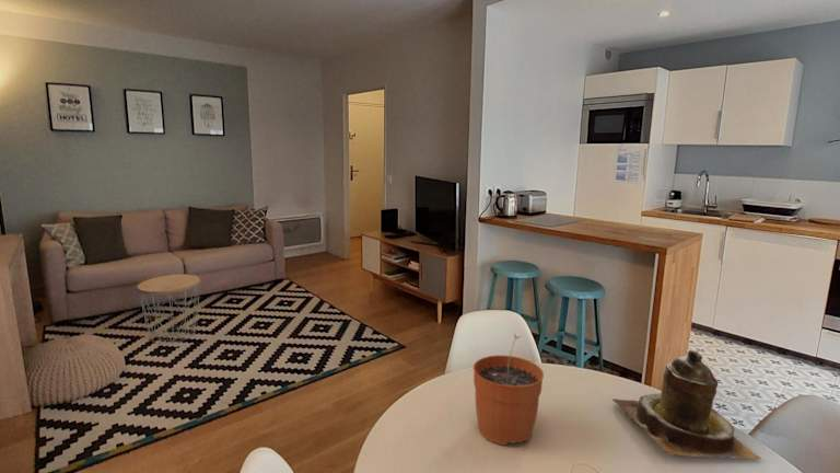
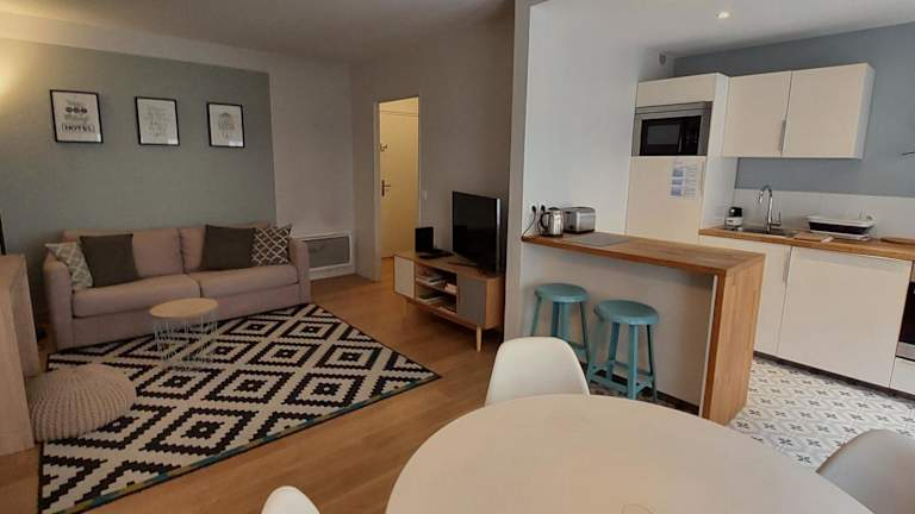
- plant pot [472,333,545,447]
- teapot [611,349,762,460]
